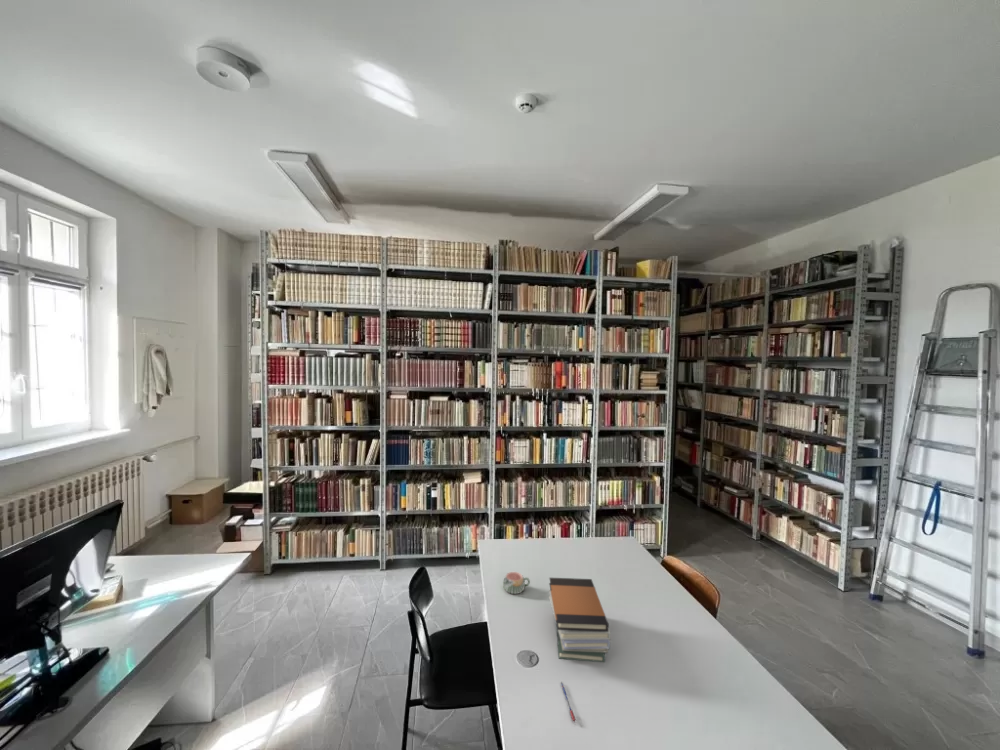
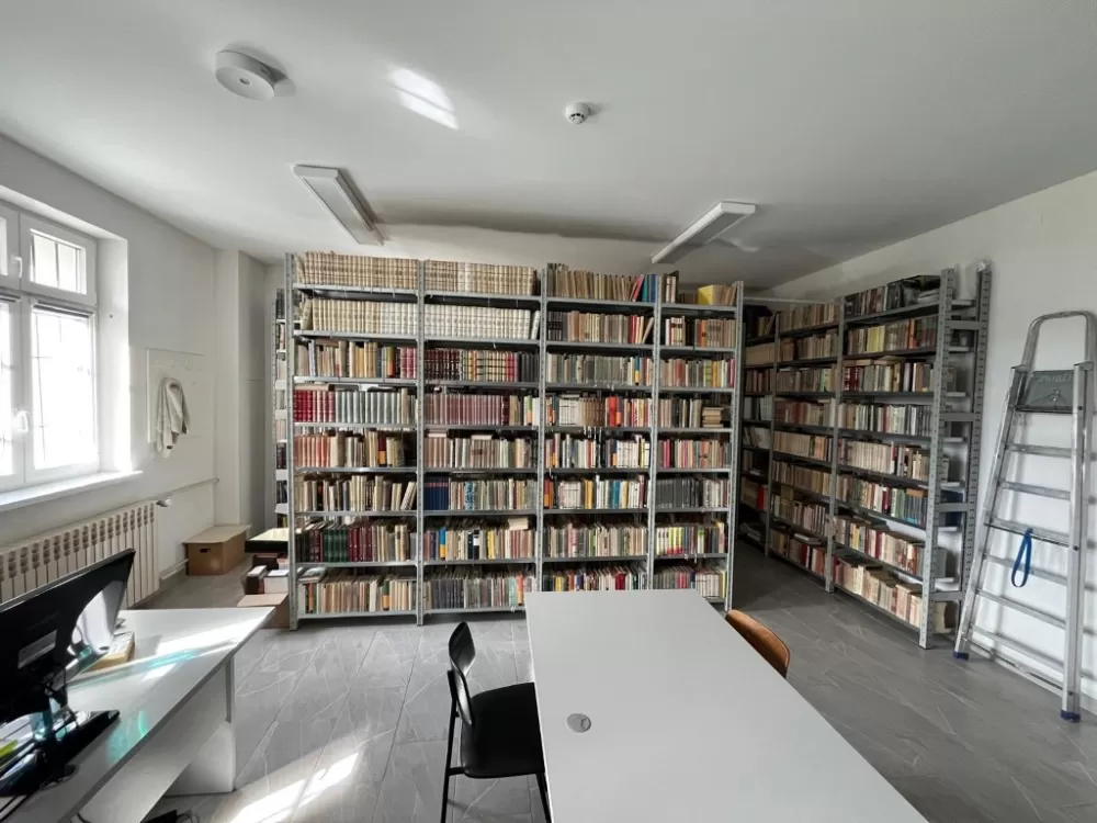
- book stack [548,577,612,663]
- mug [502,571,531,595]
- pen [559,681,577,723]
